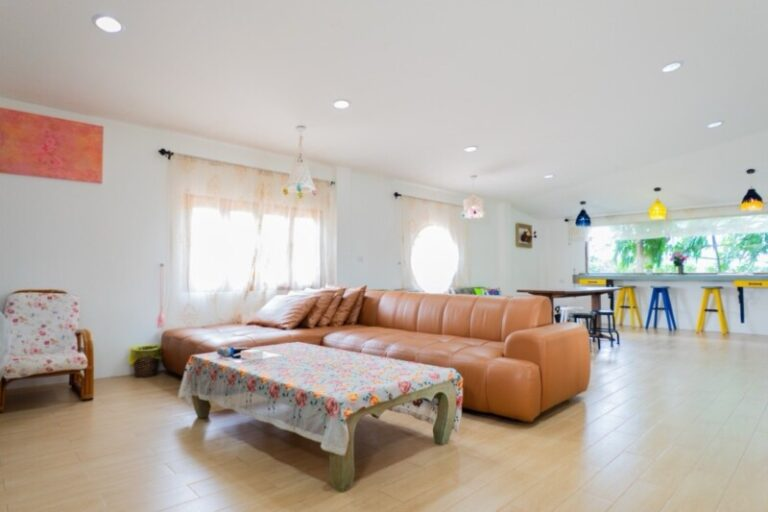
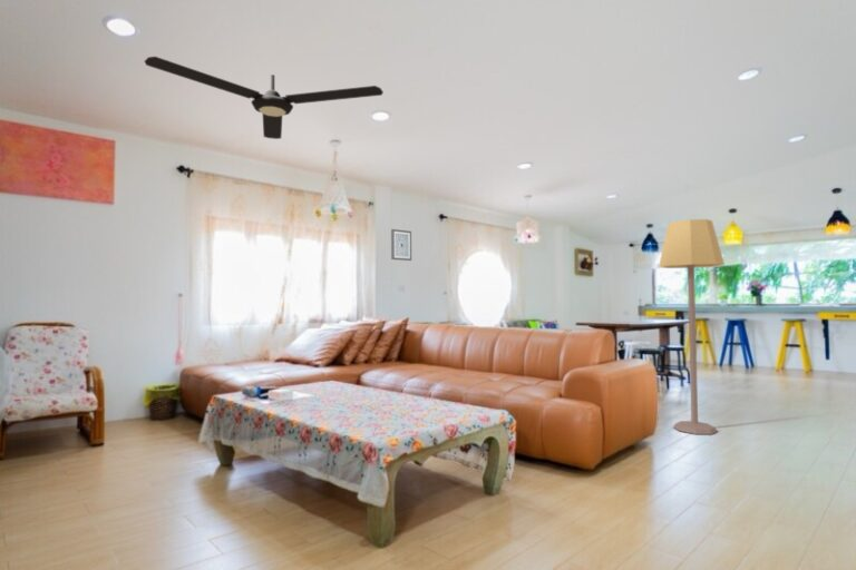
+ lamp [658,218,726,435]
+ wall art [390,228,412,262]
+ ceiling fan [144,56,385,140]
